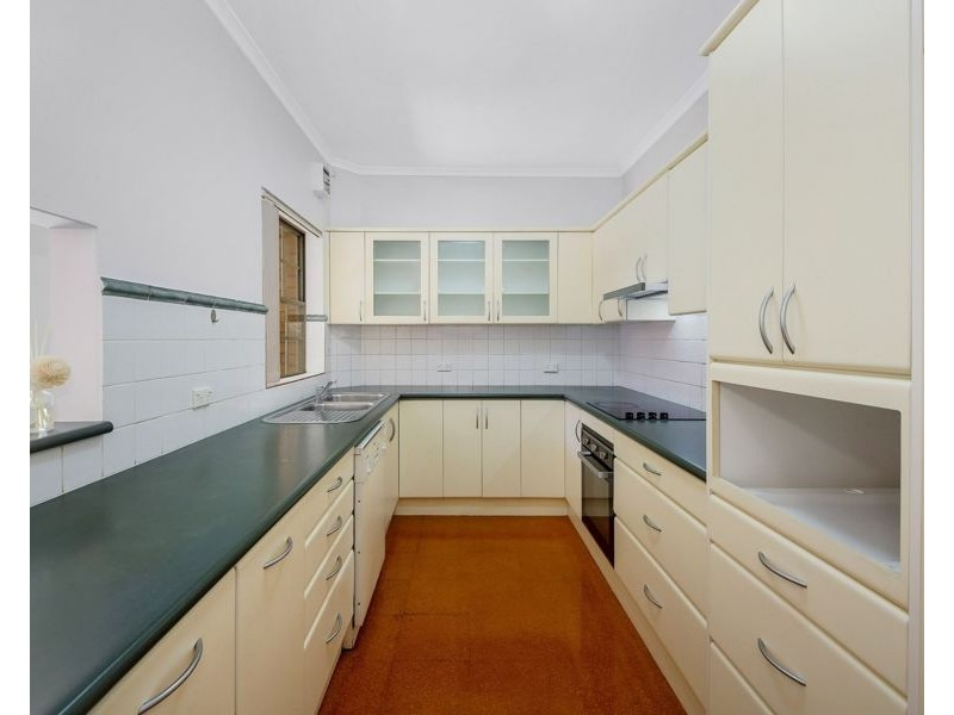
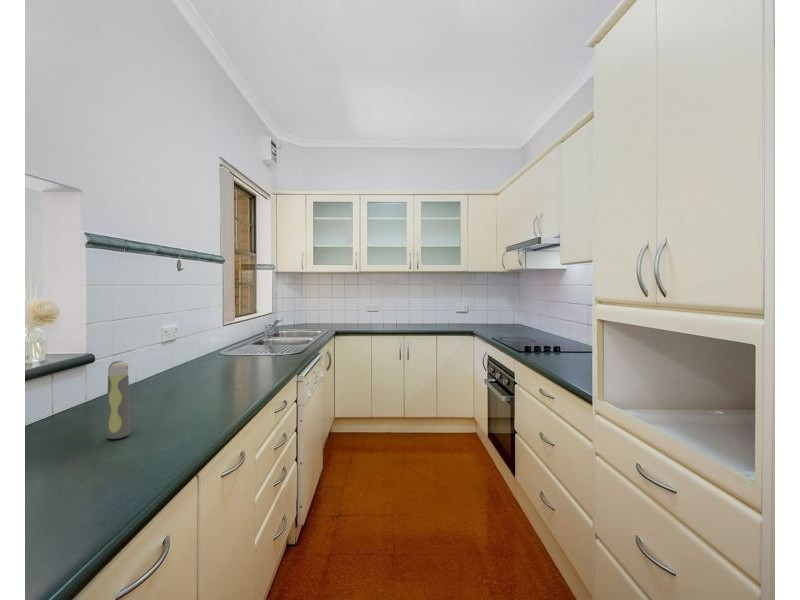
+ spray bottle [106,360,131,440]
